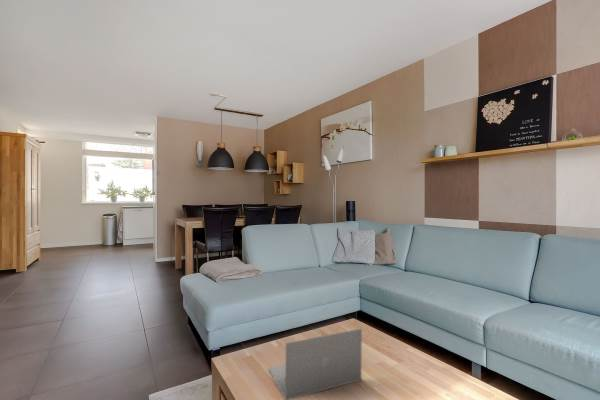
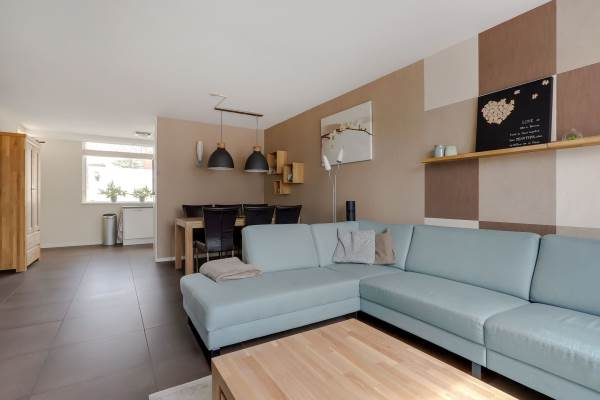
- laptop [268,328,363,400]
